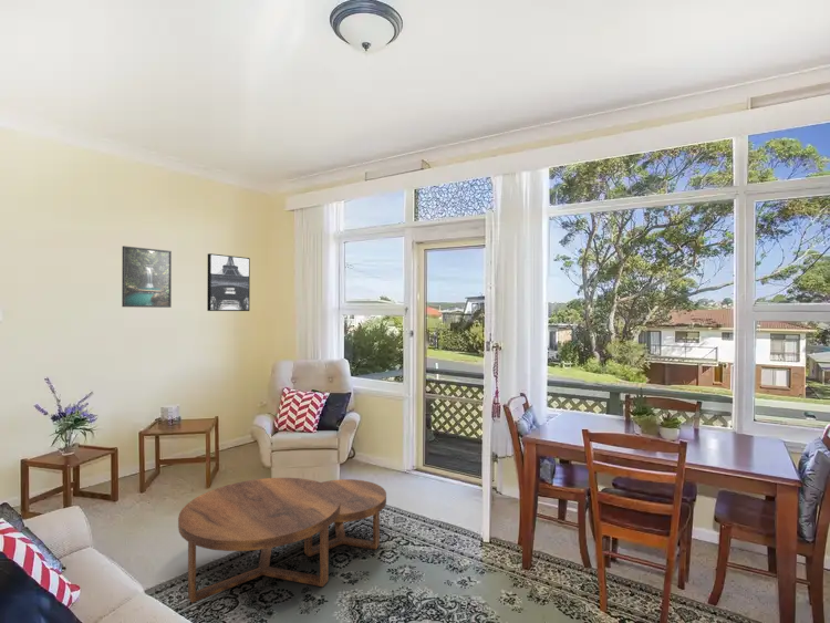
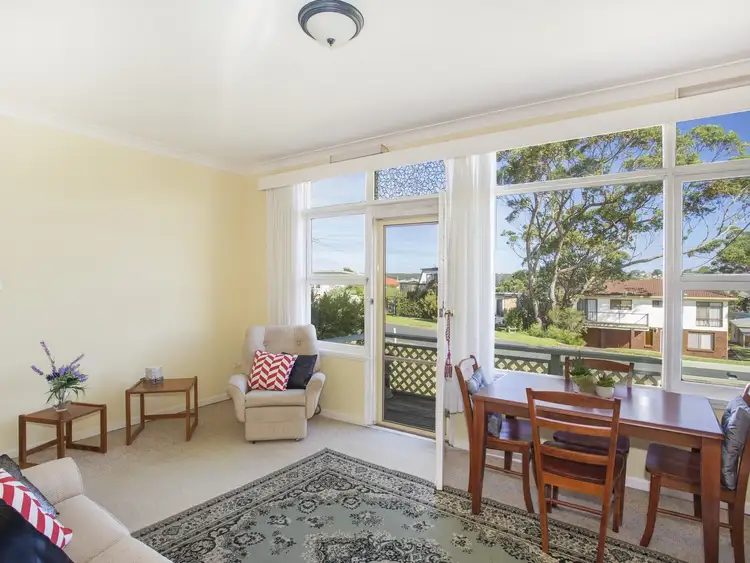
- wall art [206,252,251,312]
- coffee table [177,477,387,604]
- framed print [121,245,173,309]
